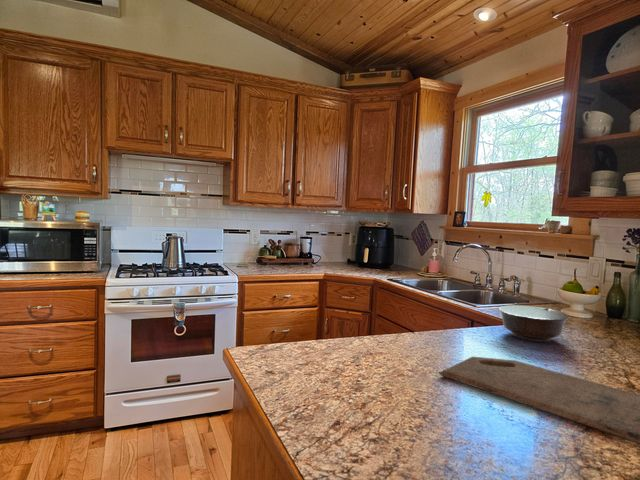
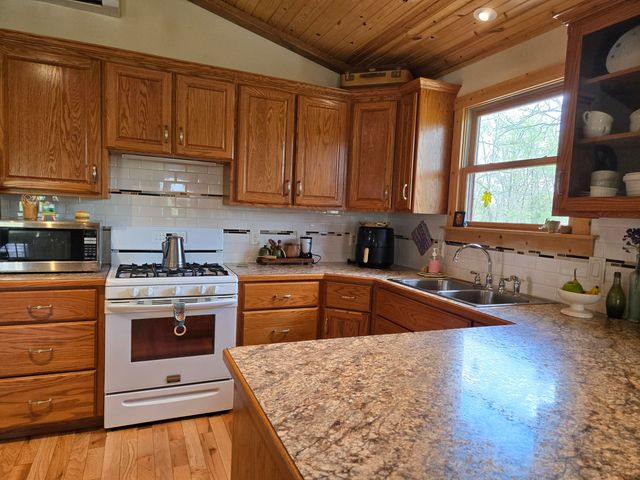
- bowl [498,304,570,343]
- cutting board [437,356,640,445]
